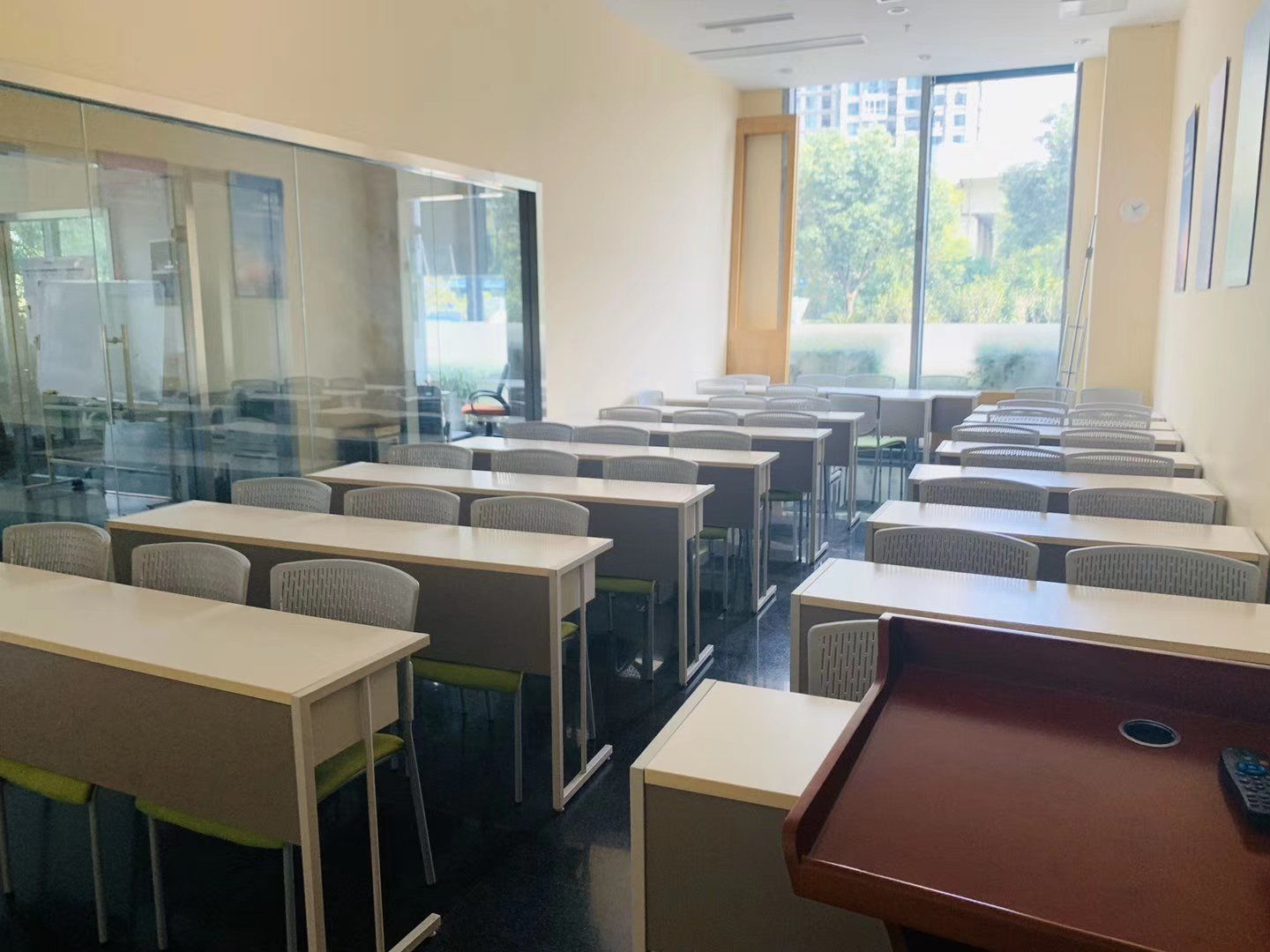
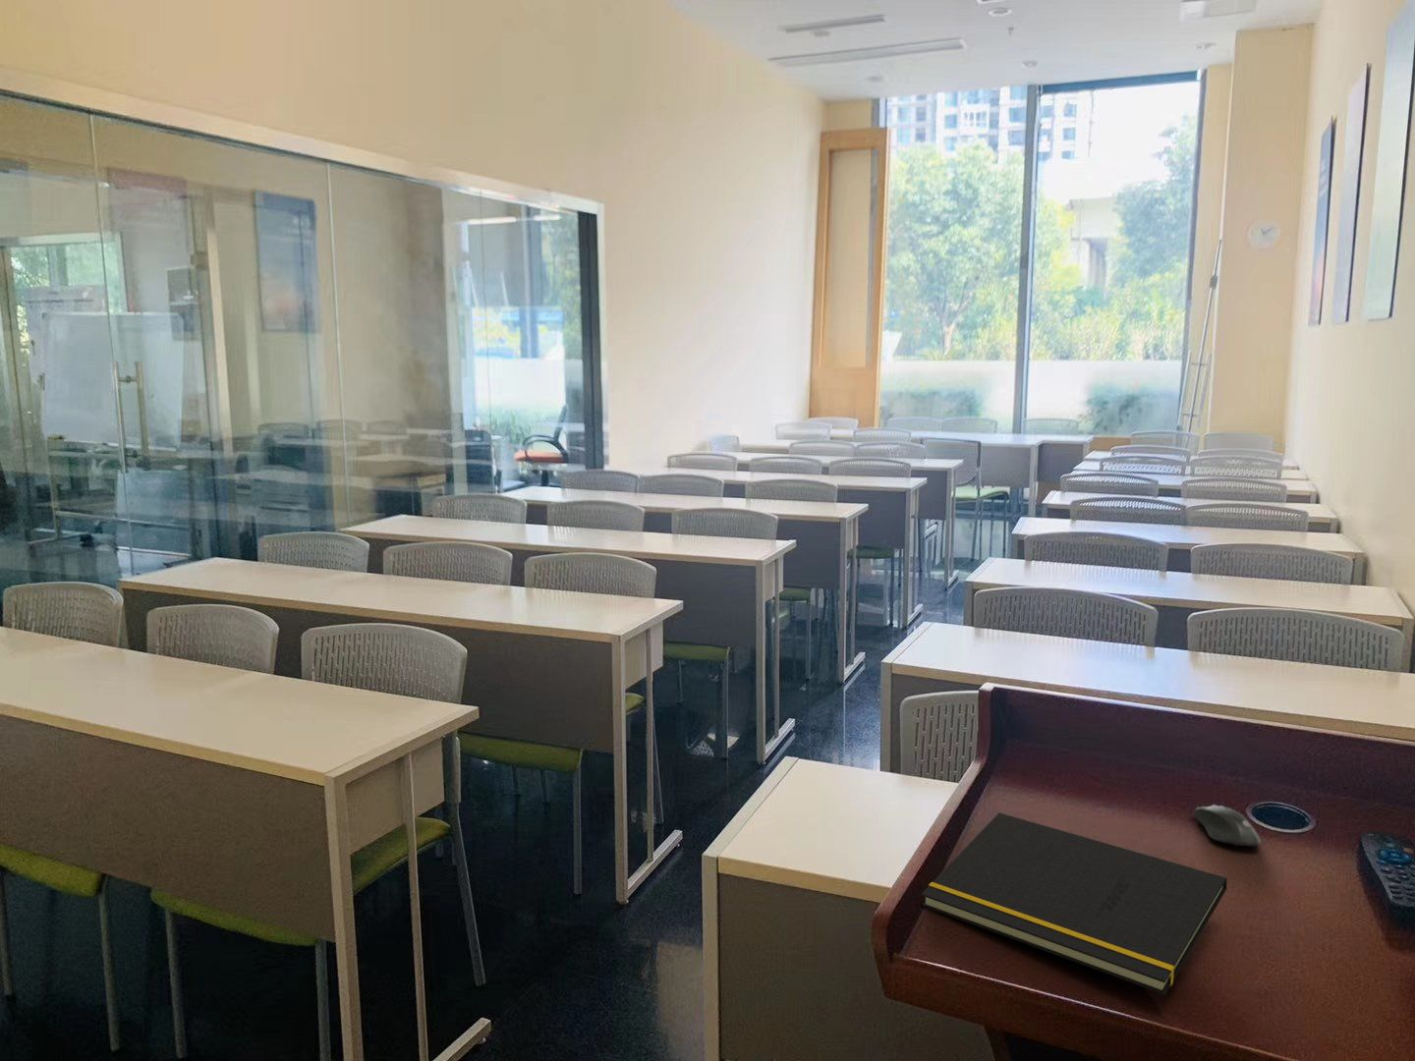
+ notepad [920,811,1228,995]
+ computer mouse [1192,804,1261,847]
